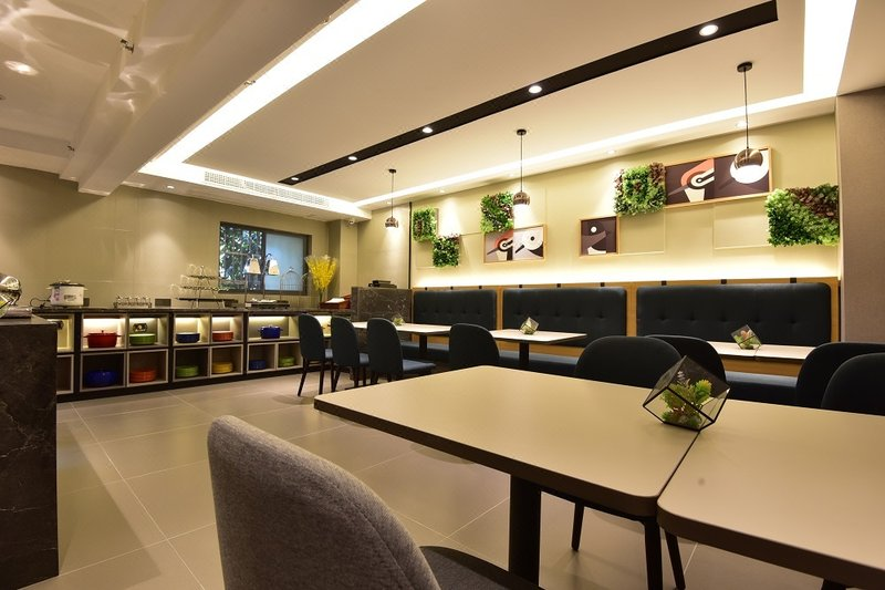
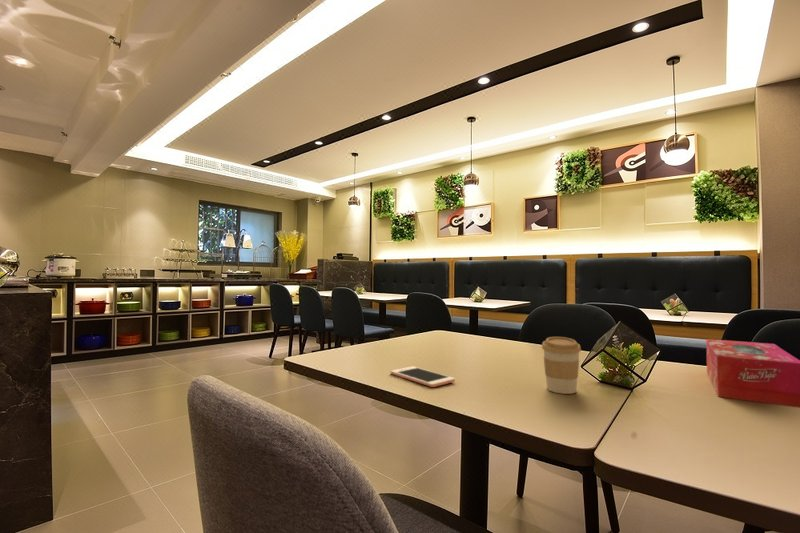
+ coffee cup [541,336,582,395]
+ tissue box [705,338,800,409]
+ cell phone [389,365,456,388]
